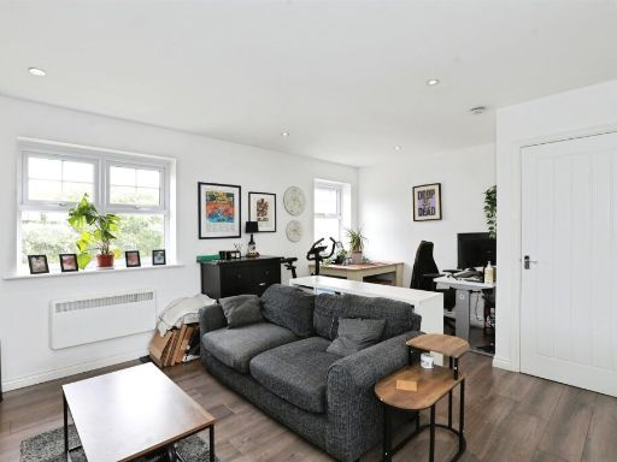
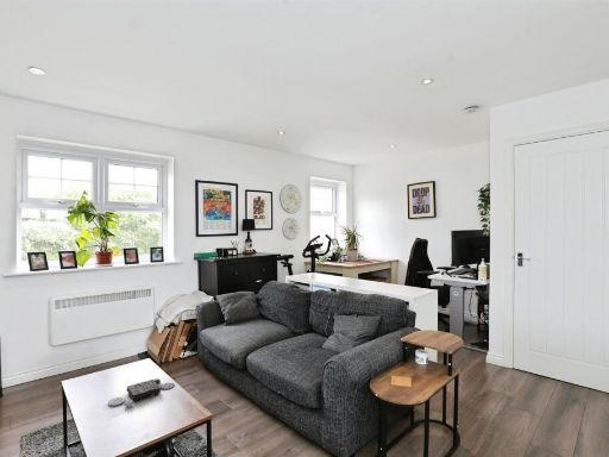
+ board game [107,377,176,408]
